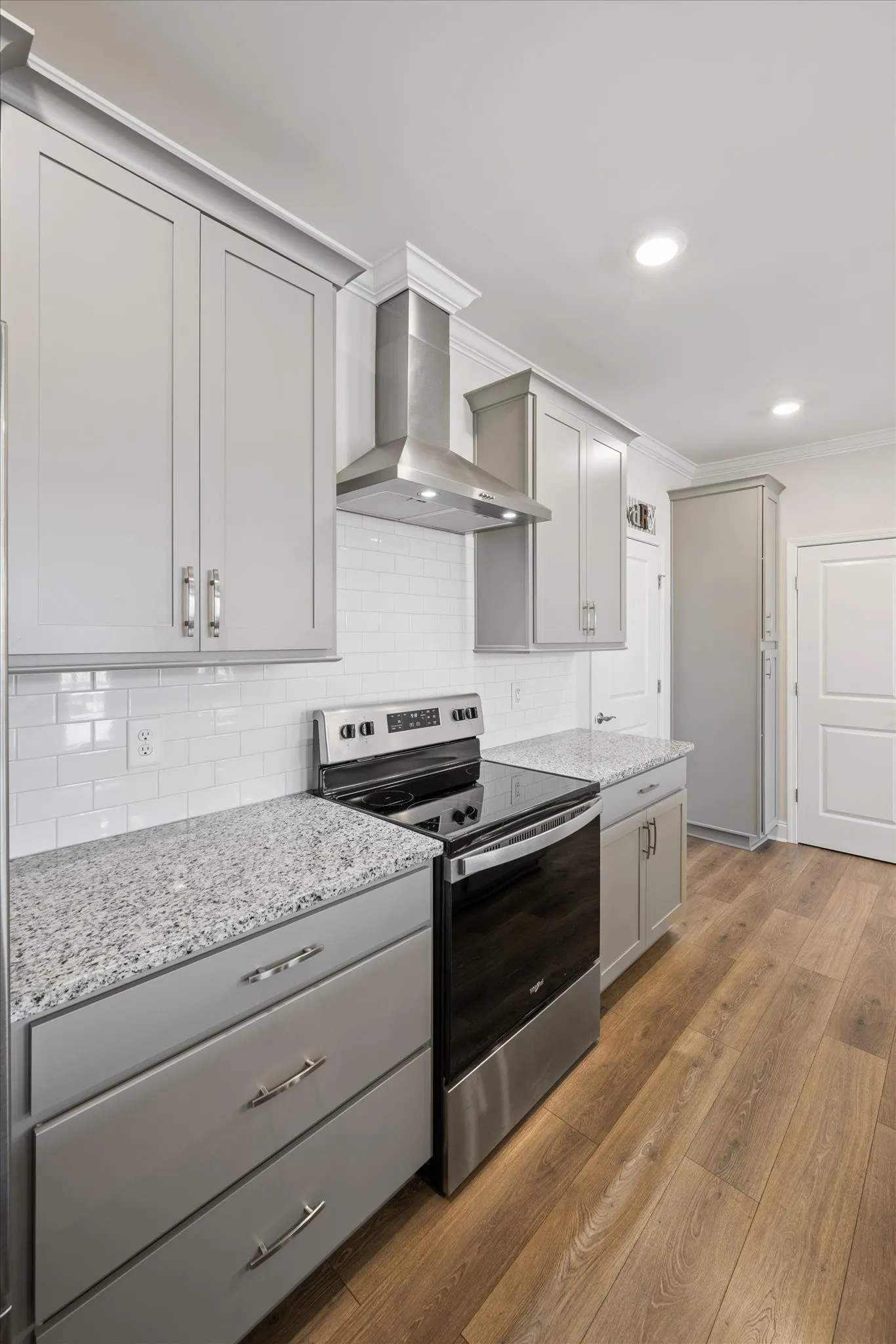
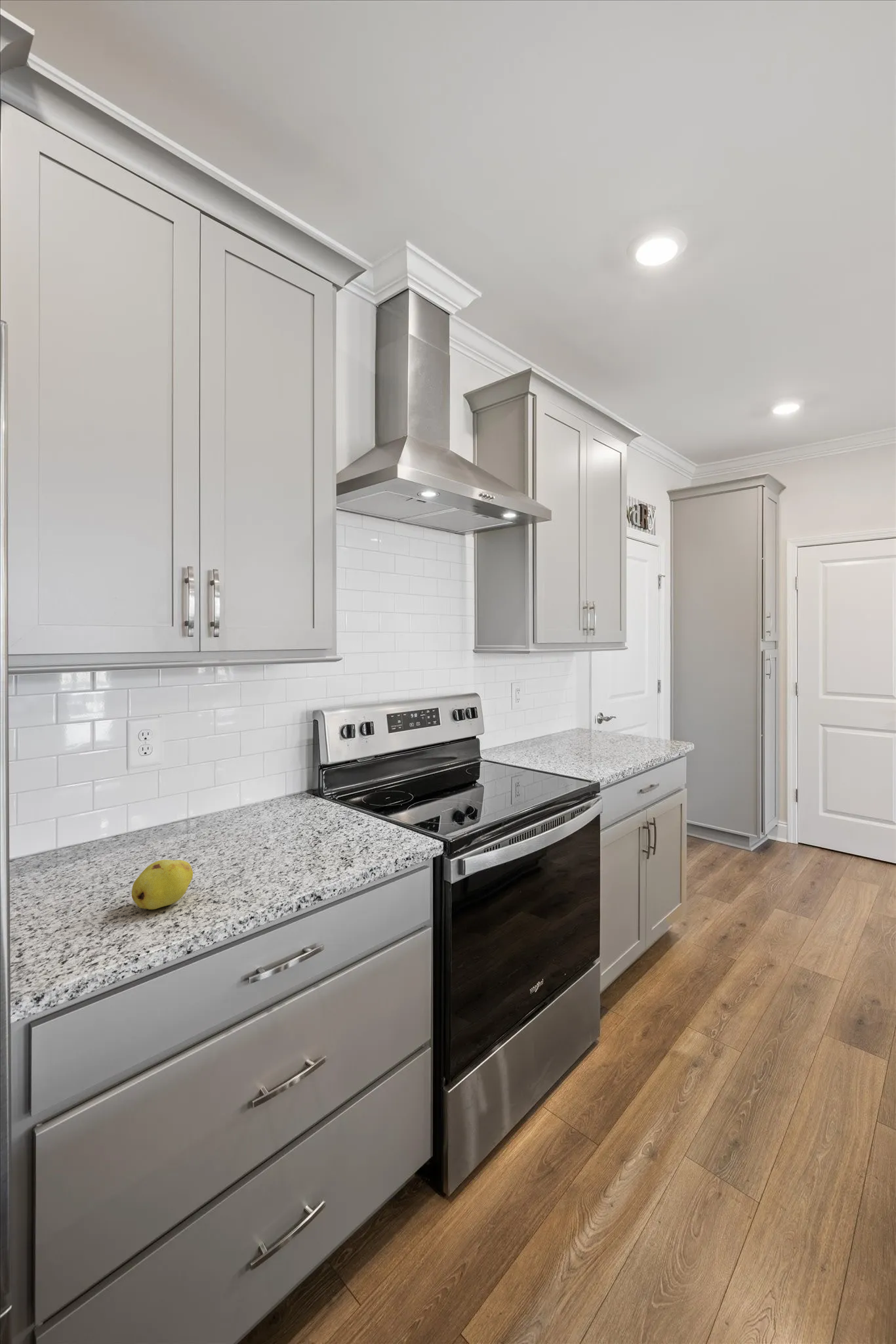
+ fruit [131,859,193,910]
